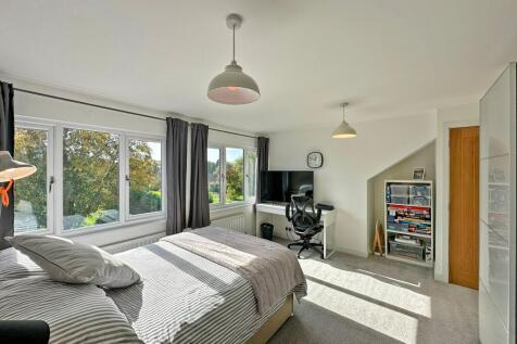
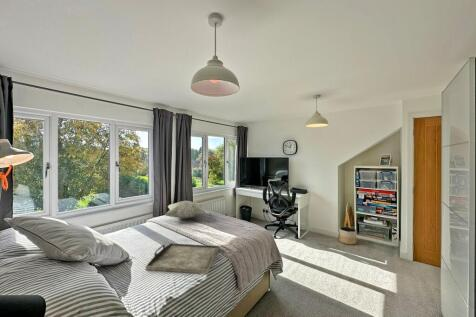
+ serving tray [145,242,221,275]
+ planter [339,226,357,246]
+ decorative pillow [164,200,206,220]
